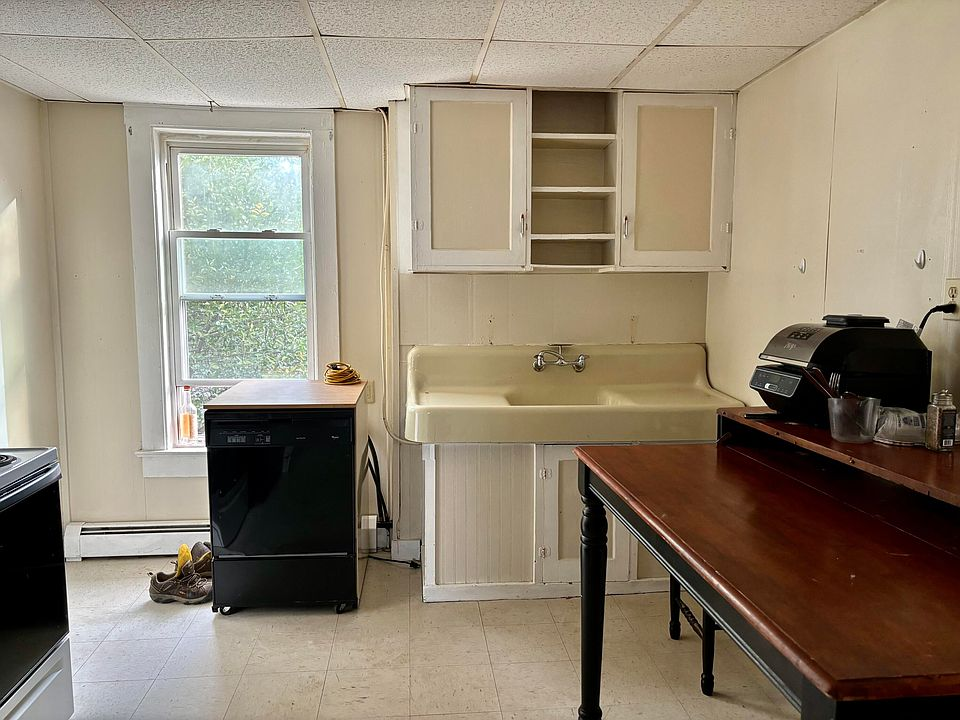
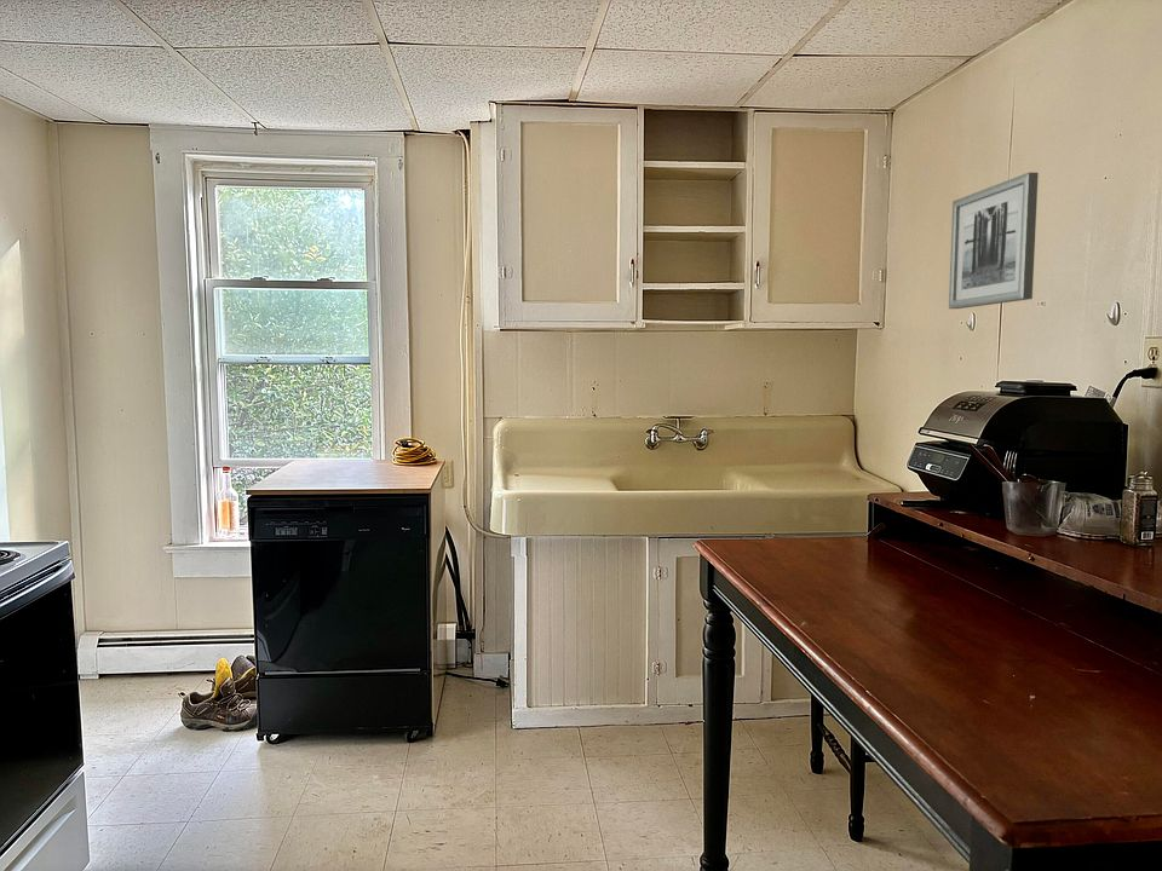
+ wall art [948,172,1040,310]
